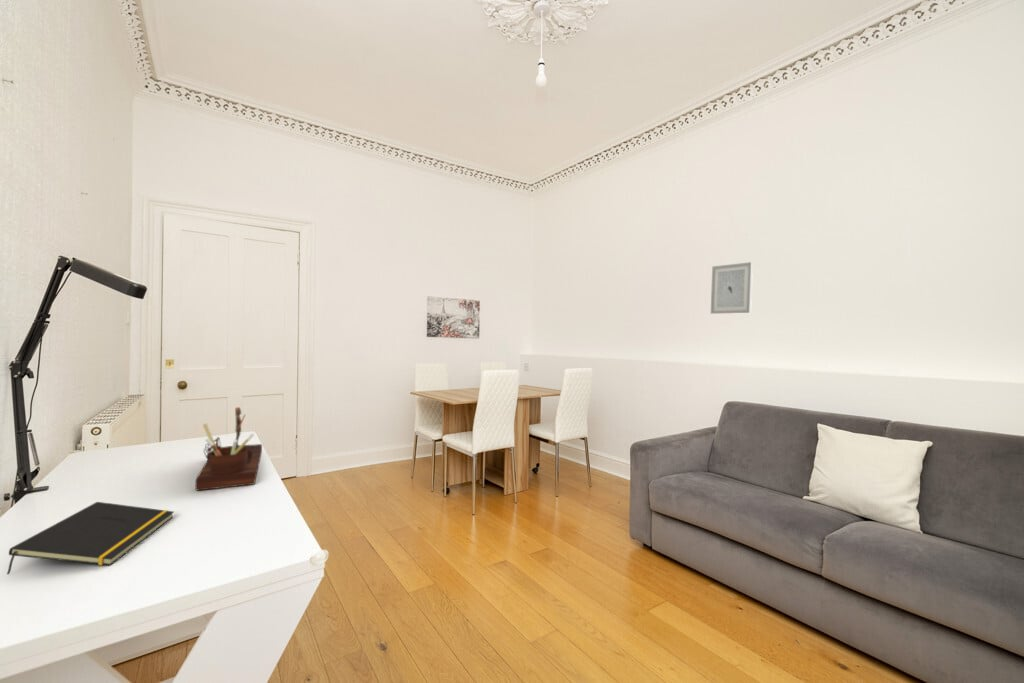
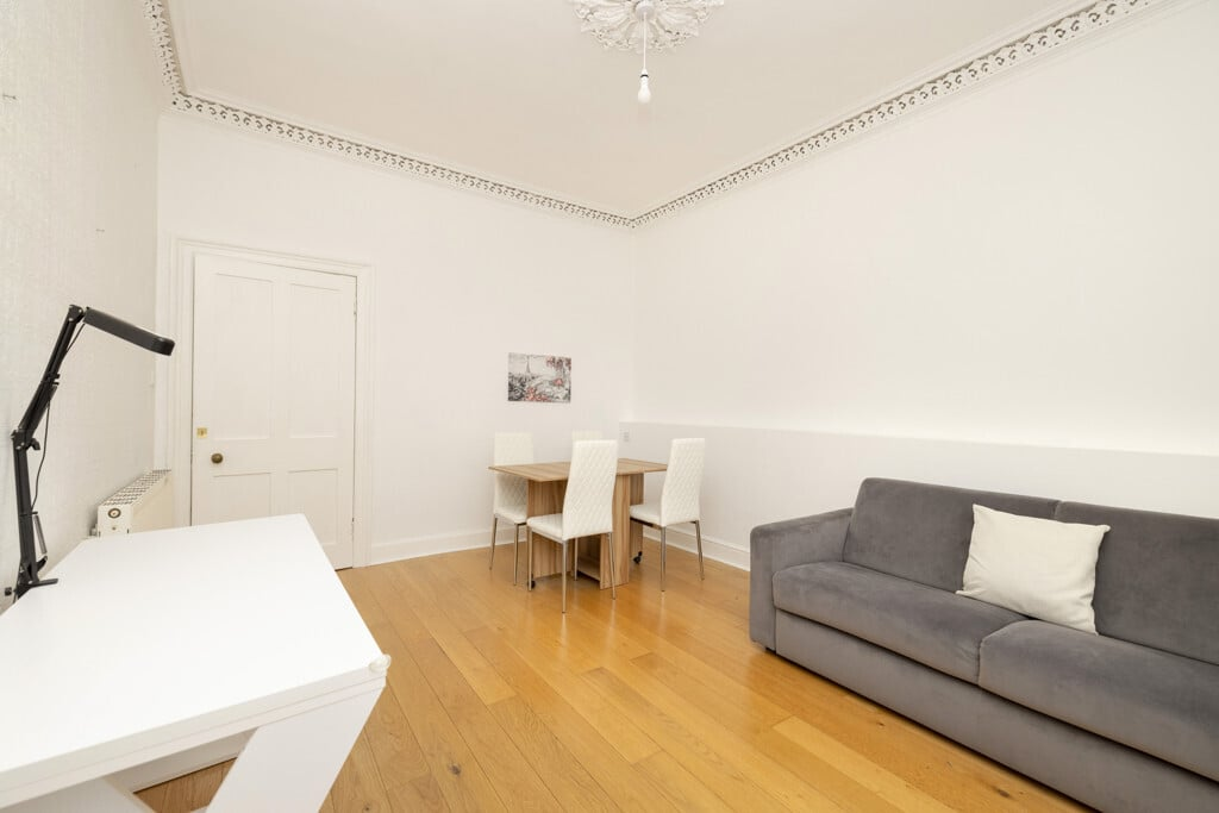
- notepad [6,501,175,575]
- desk organizer [195,406,263,492]
- wall art [710,261,754,315]
